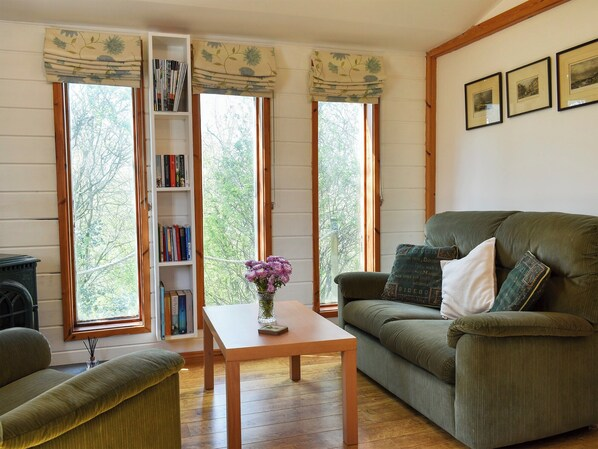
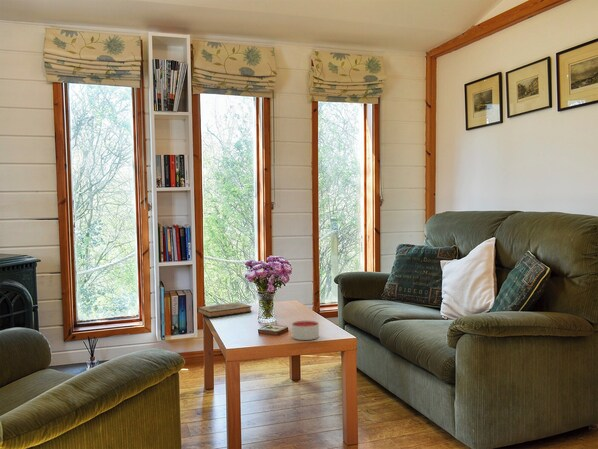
+ candle [291,320,320,341]
+ hardback book [196,301,253,319]
